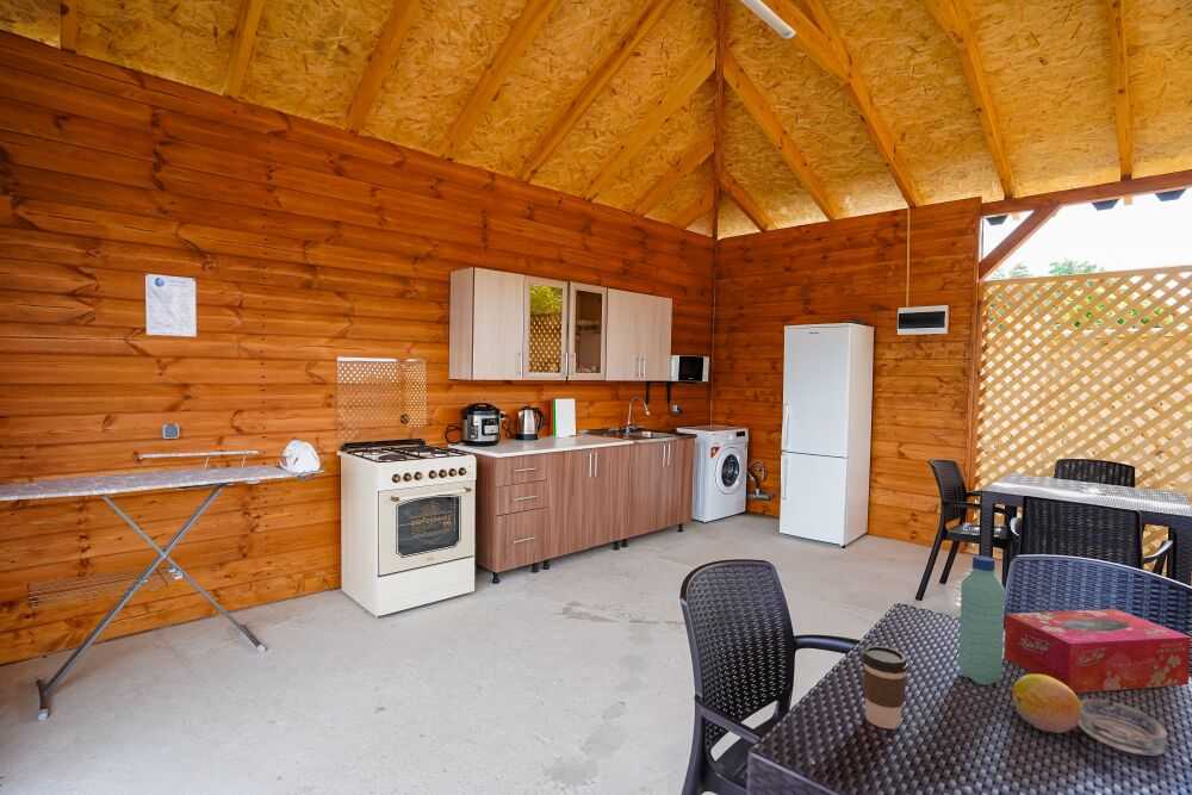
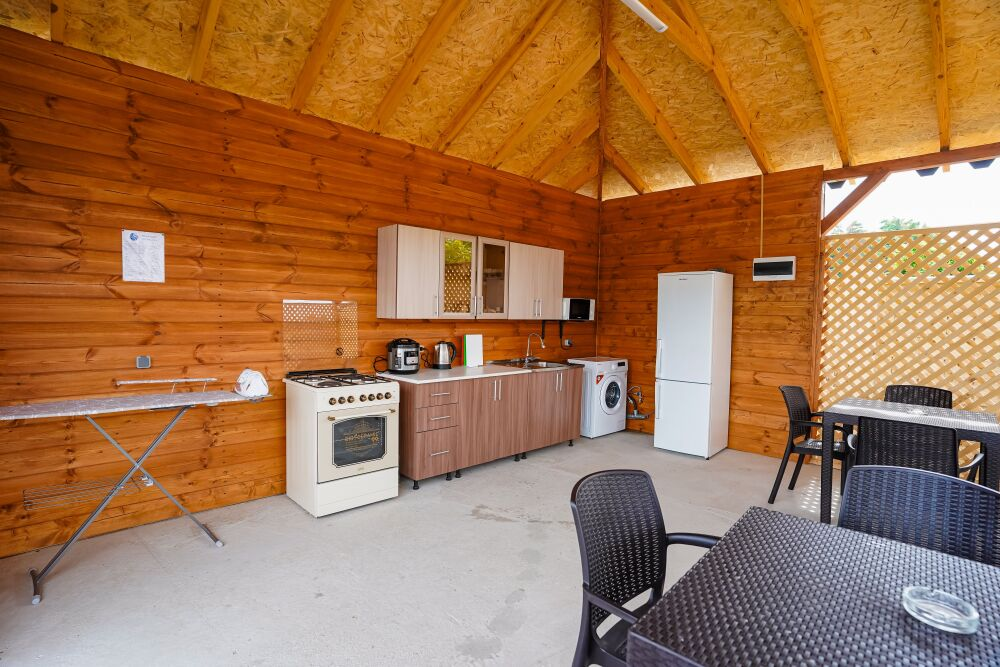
- coffee cup [861,645,909,729]
- fruit [1011,673,1082,734]
- tissue box [1002,608,1192,694]
- water bottle [957,554,1006,687]
